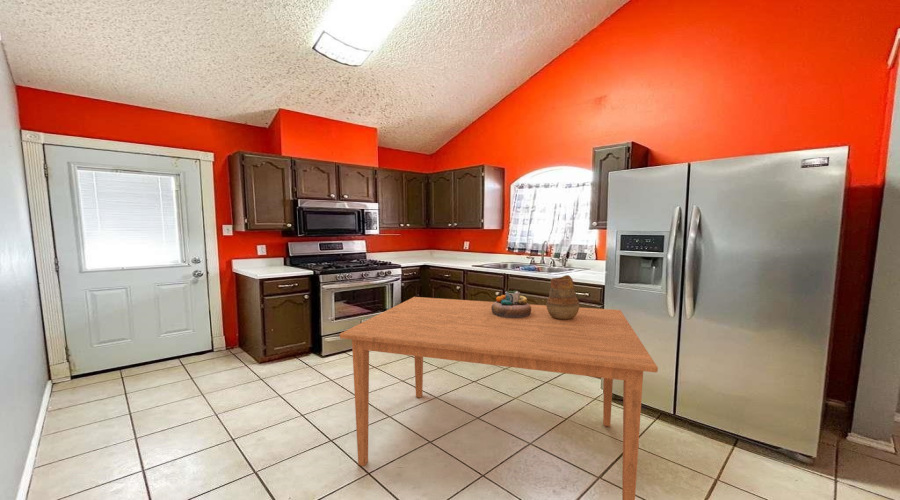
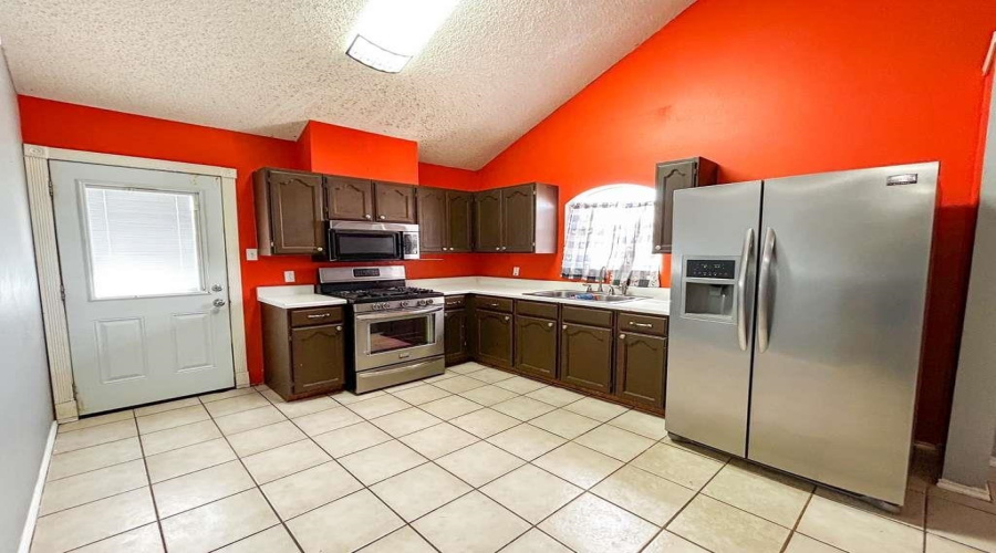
- decorative bowl [492,289,531,318]
- pitcher [545,274,580,319]
- dining table [339,296,659,500]
